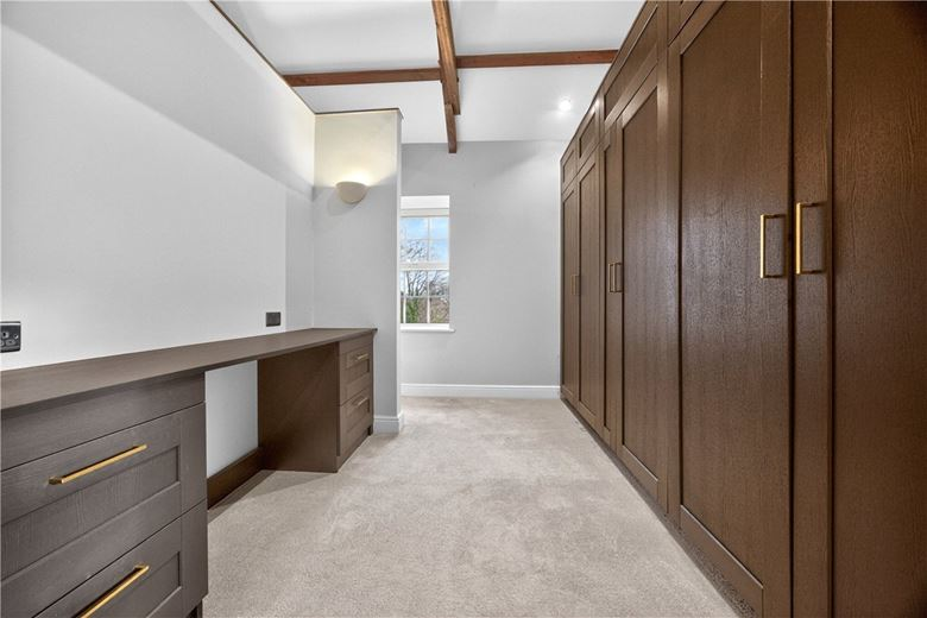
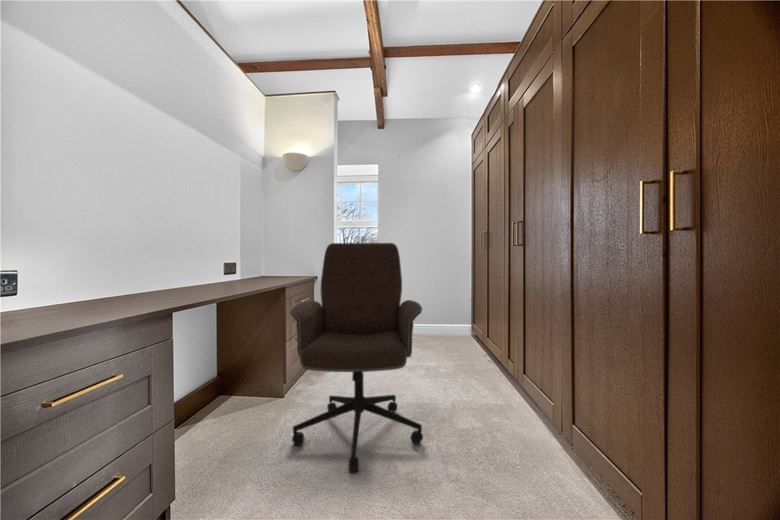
+ office chair [289,242,424,473]
